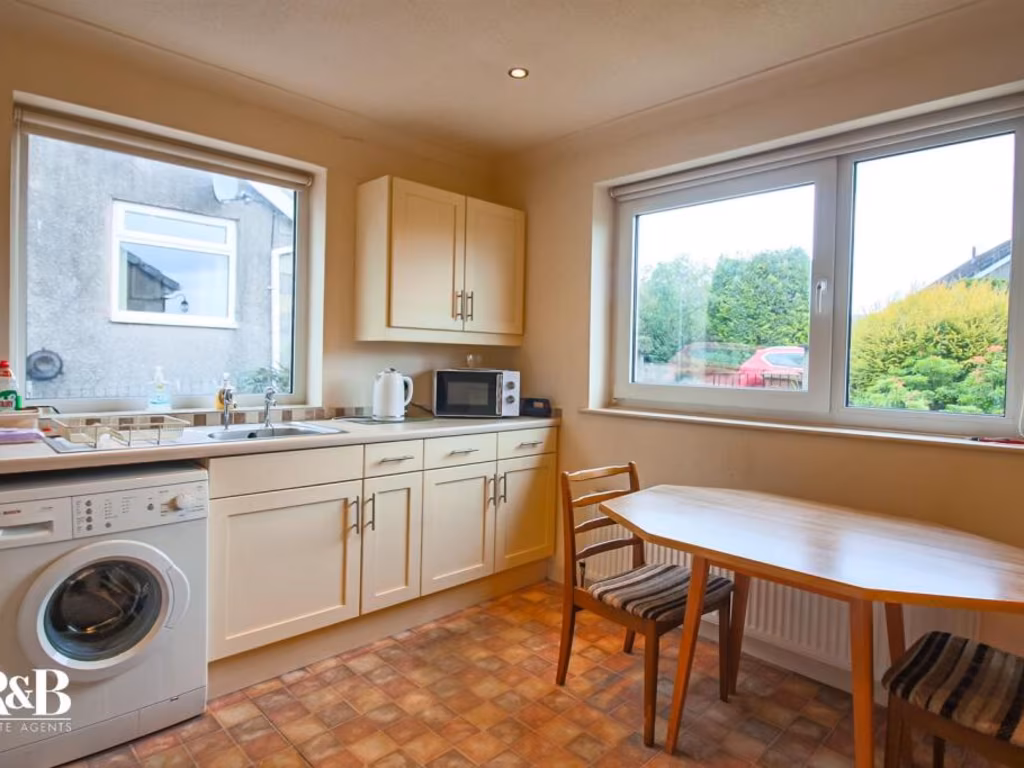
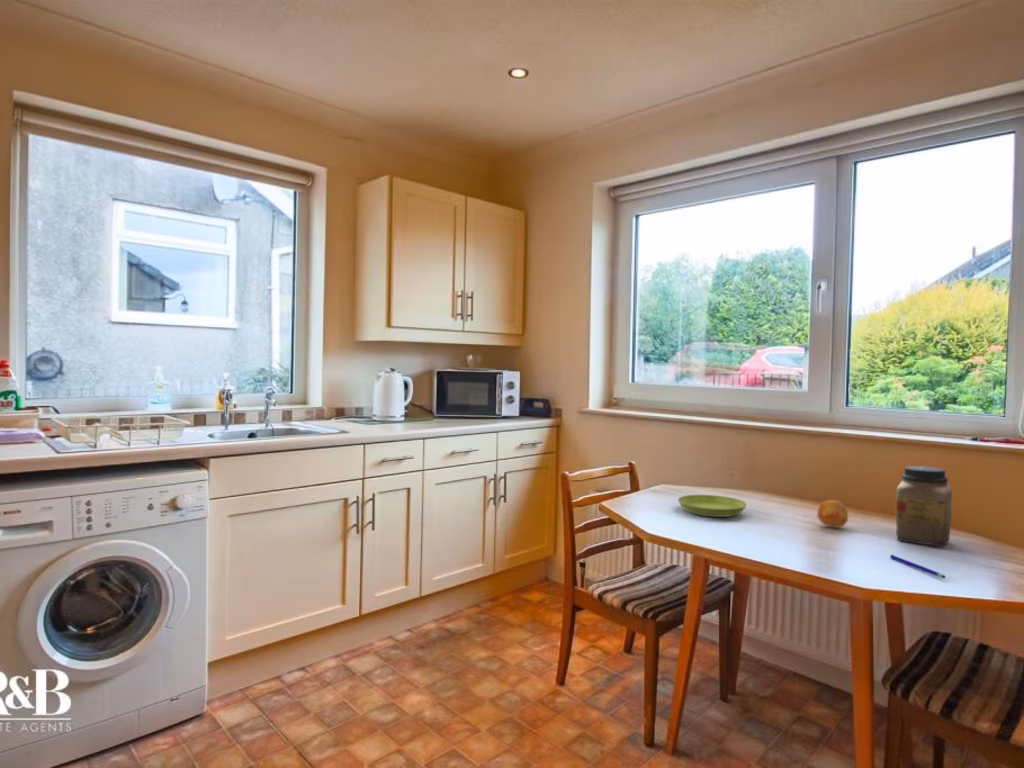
+ pen [889,554,946,579]
+ saucer [677,494,748,518]
+ jar [895,465,953,547]
+ fruit [816,499,849,529]
